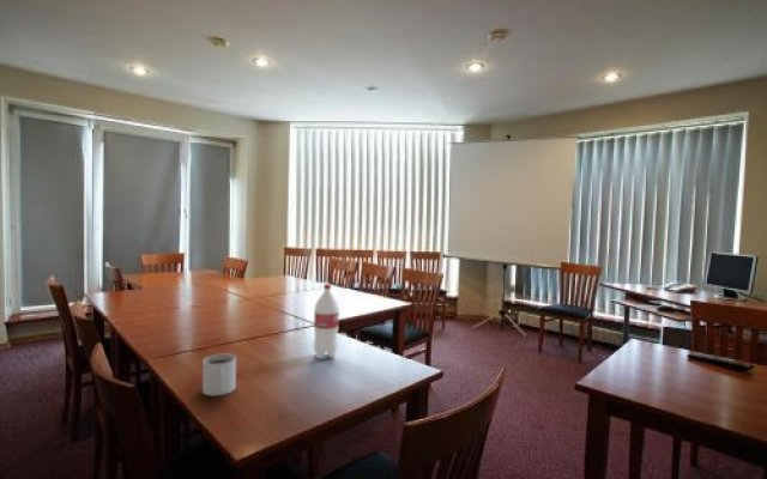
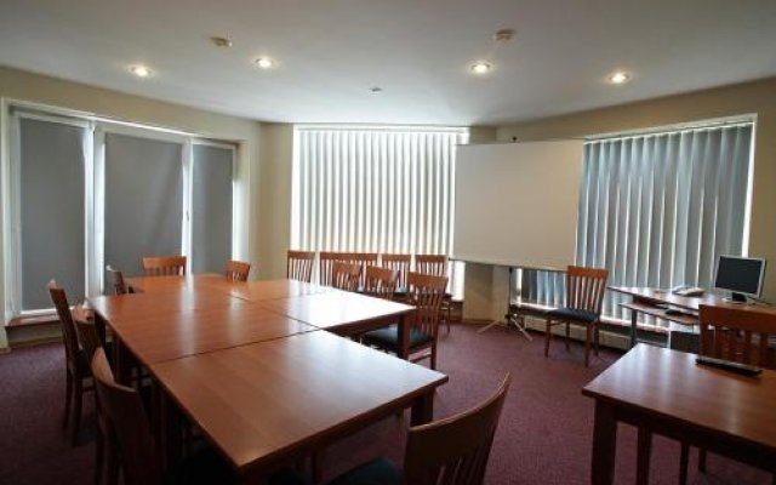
- bottle [312,283,340,359]
- mug [201,353,237,396]
